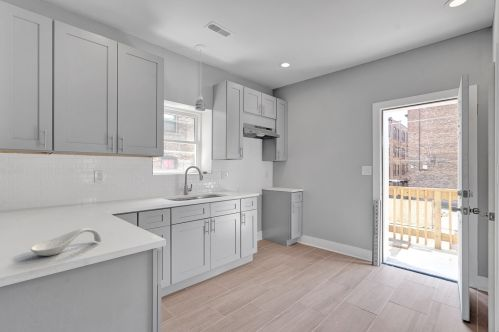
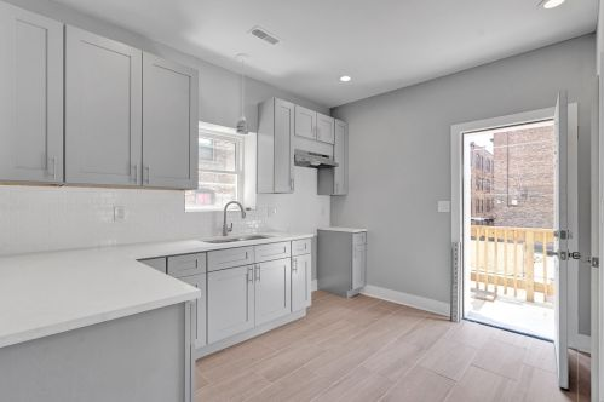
- spoon rest [30,227,102,257]
